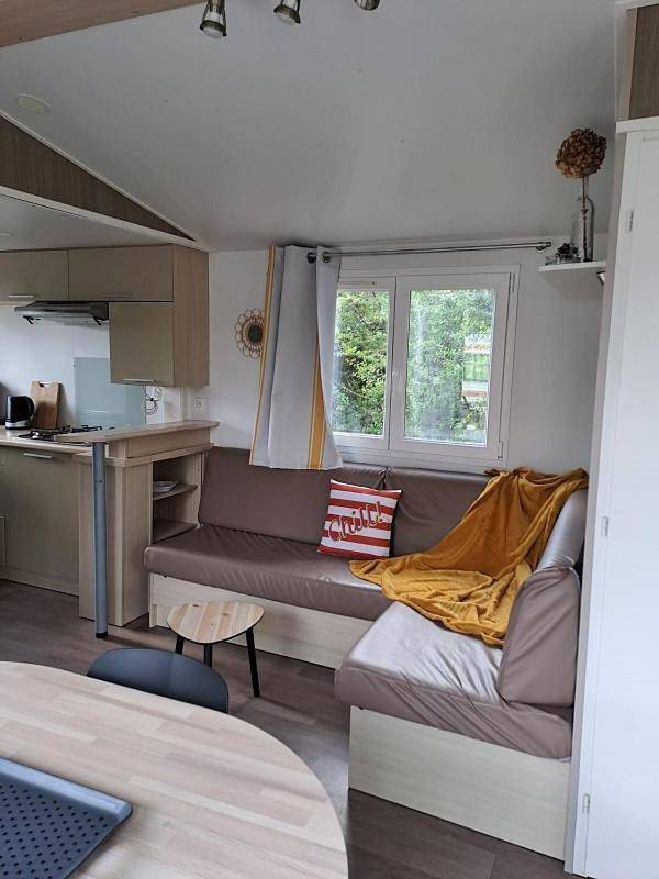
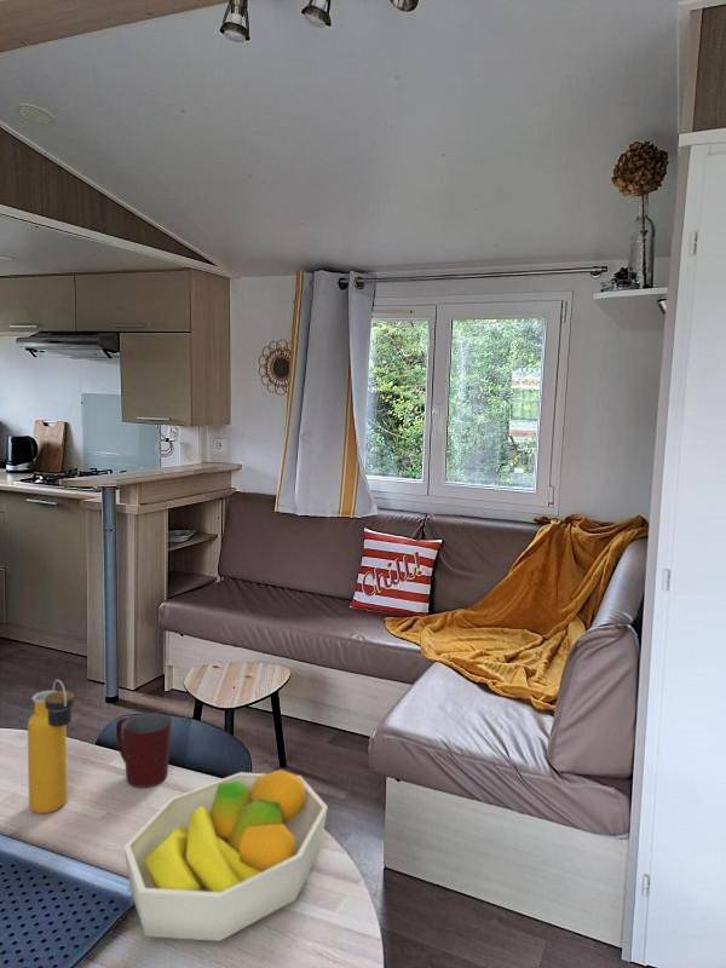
+ fruit bowl [123,768,329,943]
+ mug [115,711,173,789]
+ water bottle [27,679,75,814]
